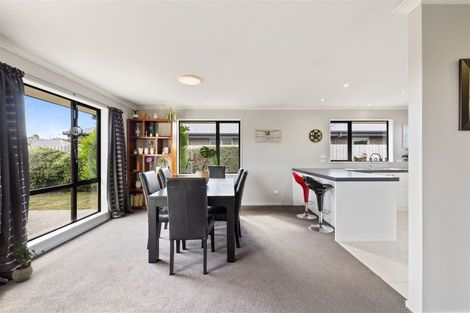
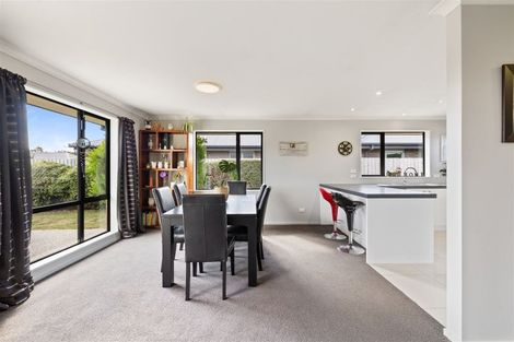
- potted plant [11,244,45,284]
